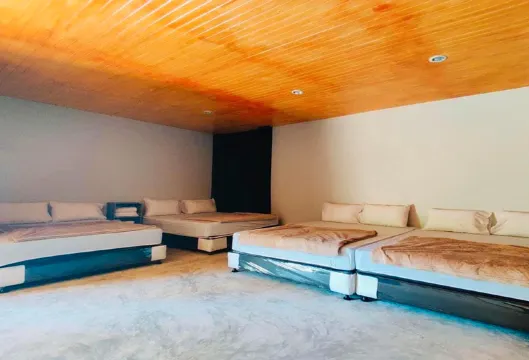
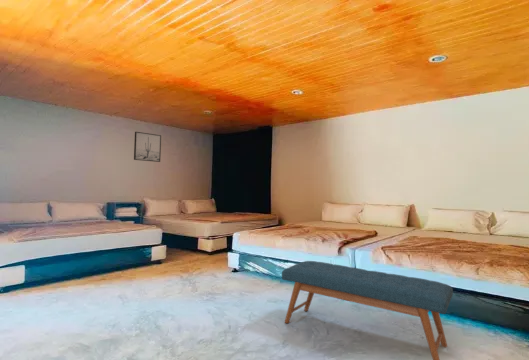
+ bench [281,260,454,360]
+ wall art [133,131,162,163]
